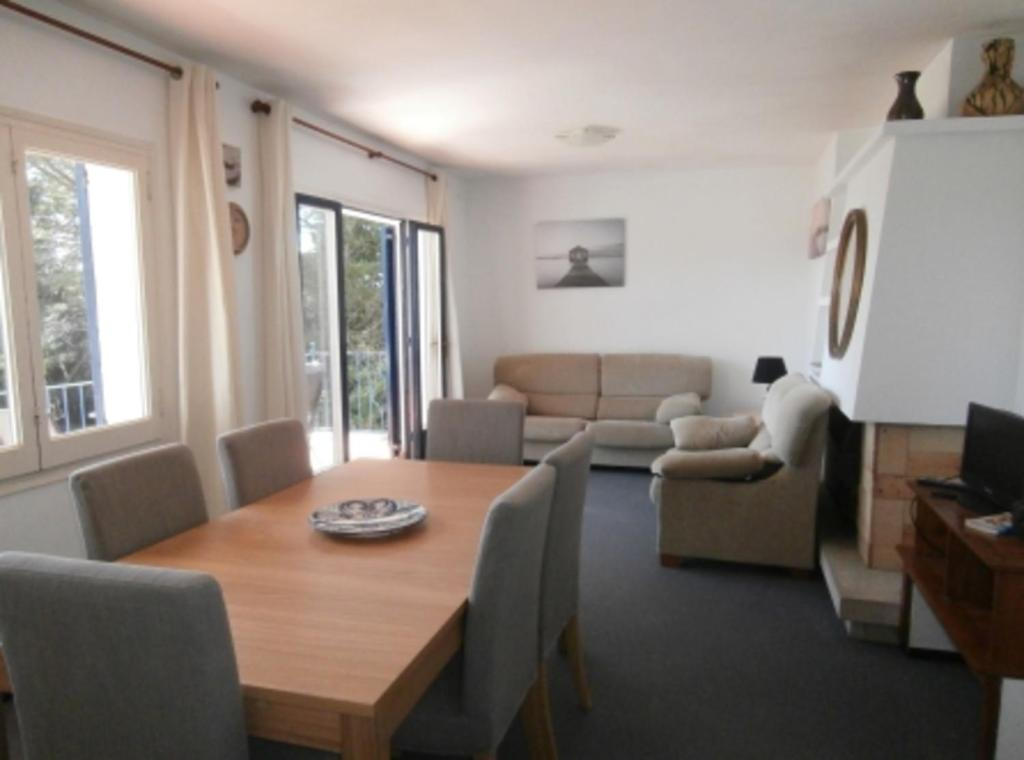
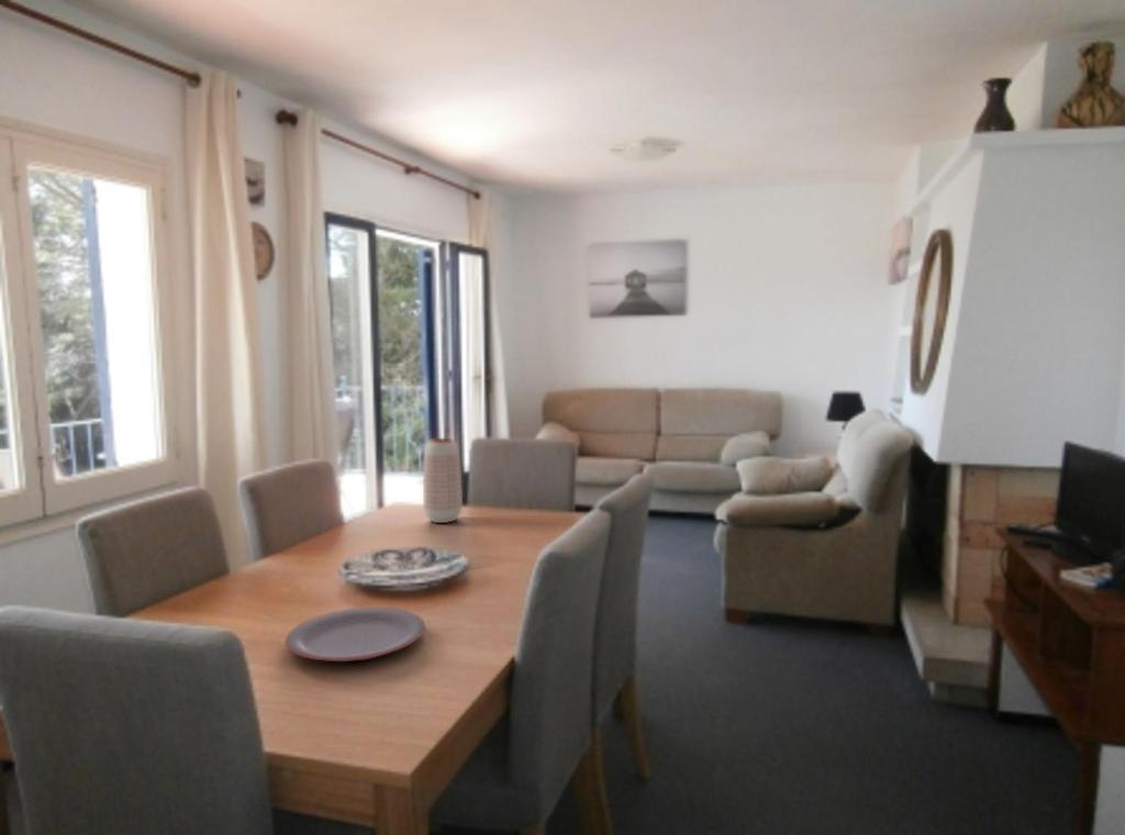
+ plate [285,606,426,663]
+ planter [422,437,464,524]
